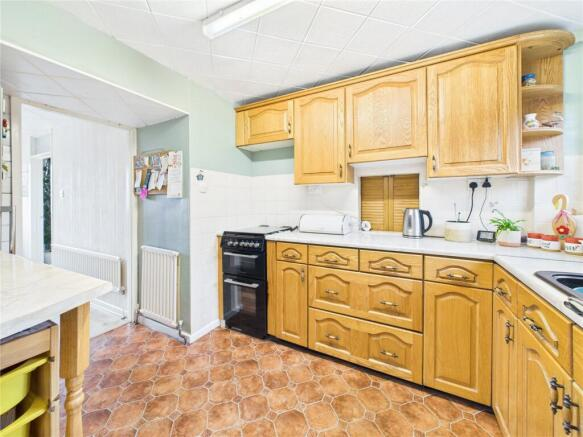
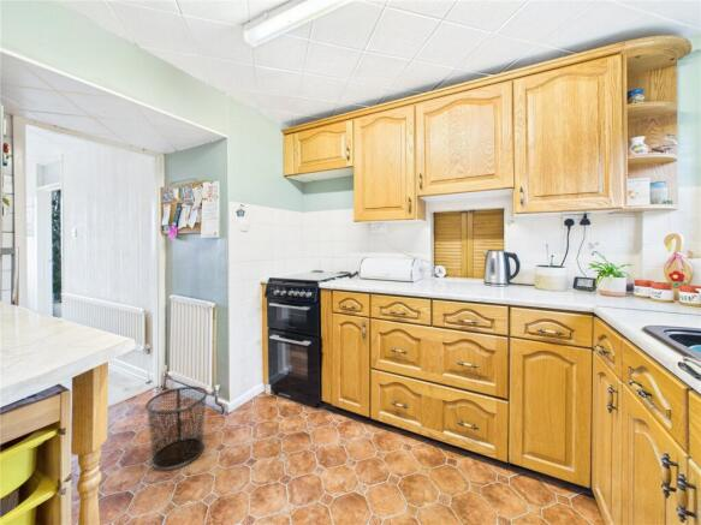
+ waste bin [144,386,209,471]
